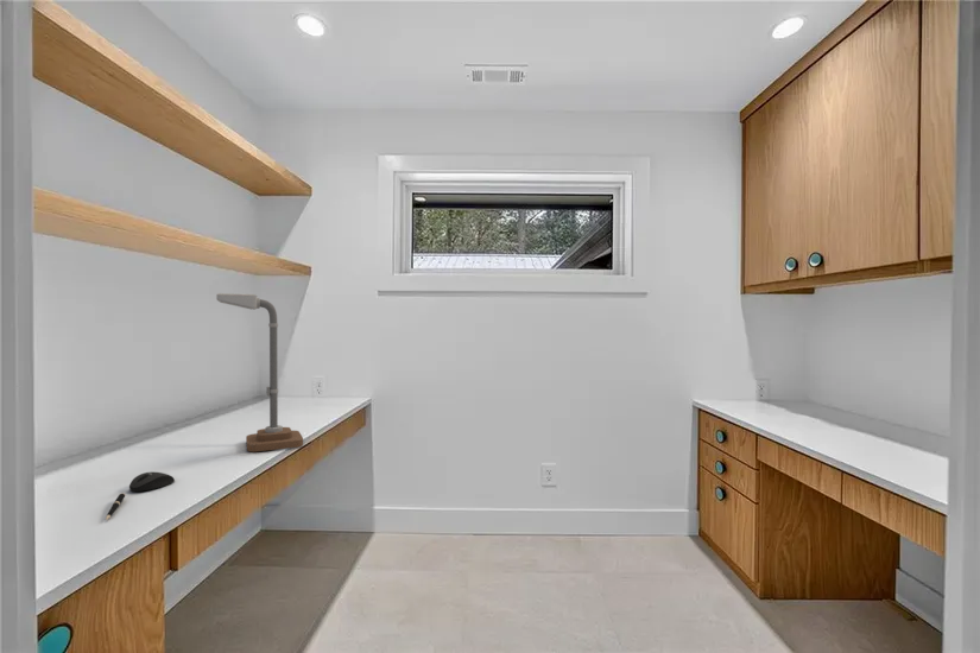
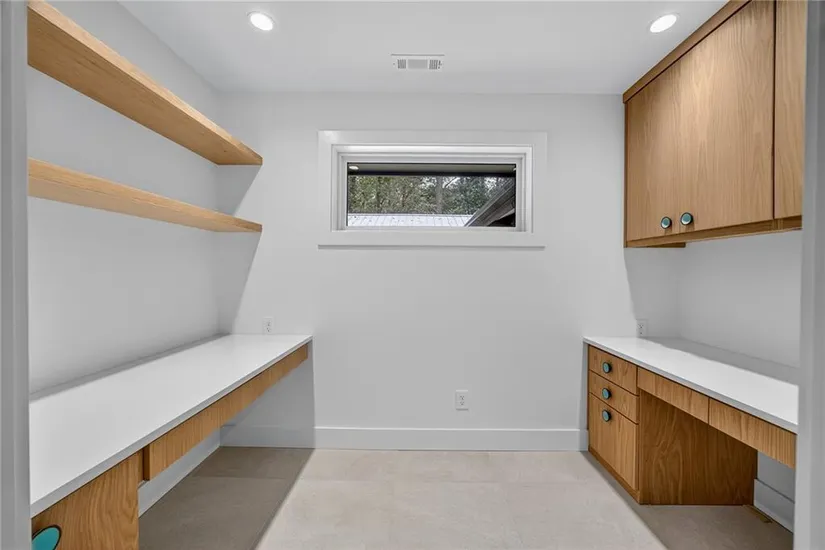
- desk lamp [215,292,304,452]
- pen [105,492,126,521]
- mouse [128,471,176,493]
